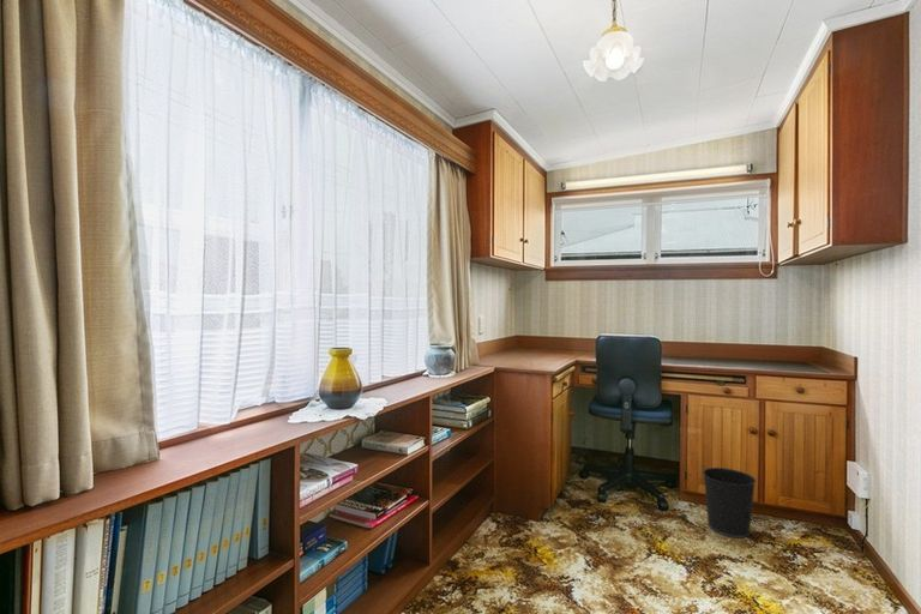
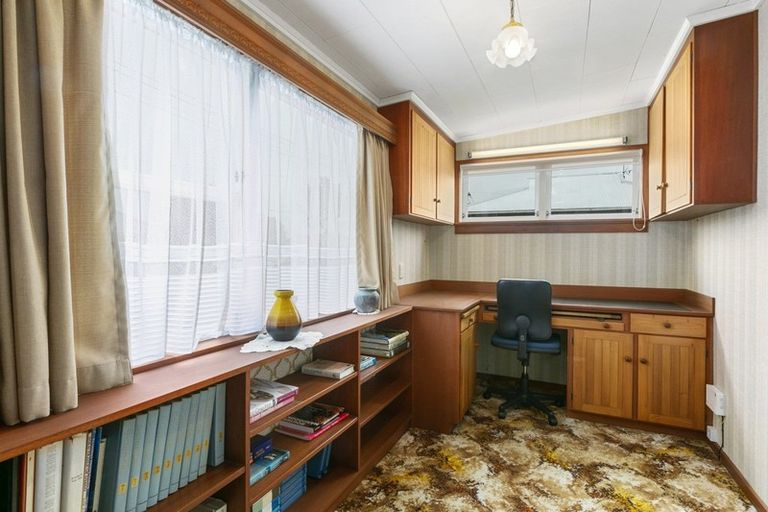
- wastebasket [702,466,758,538]
